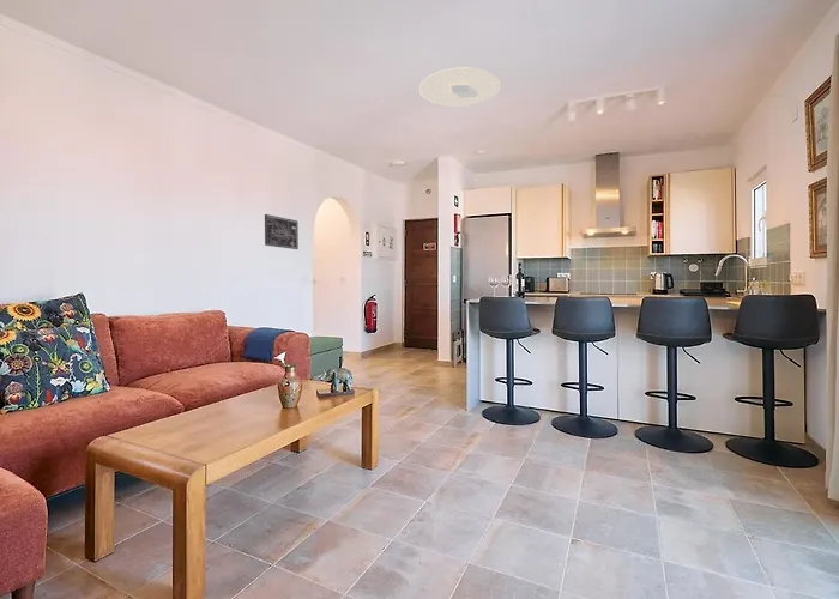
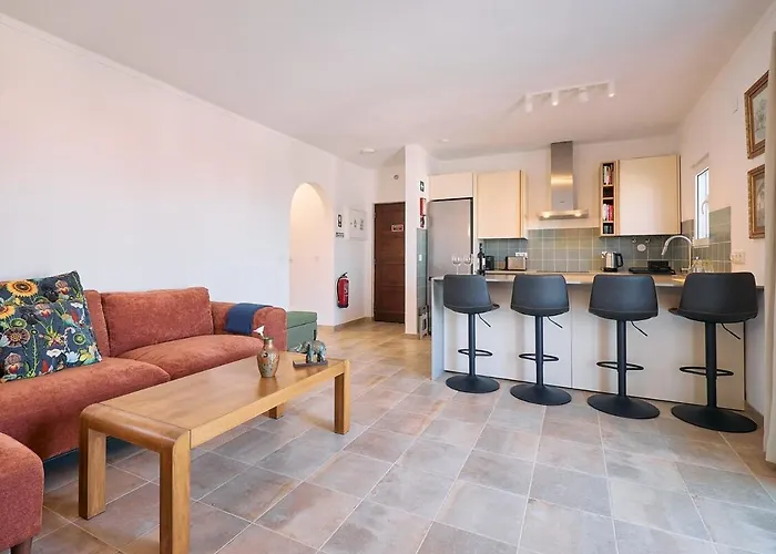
- ceiling light [418,67,502,108]
- wall art [264,213,300,250]
